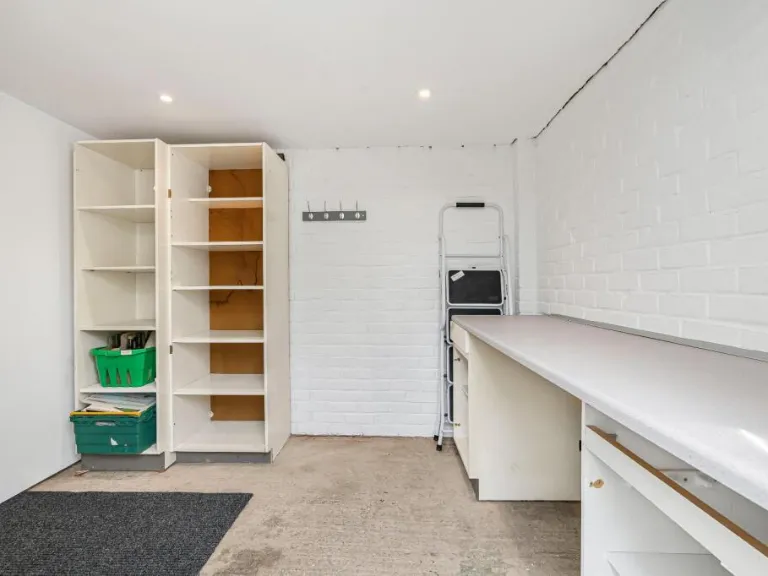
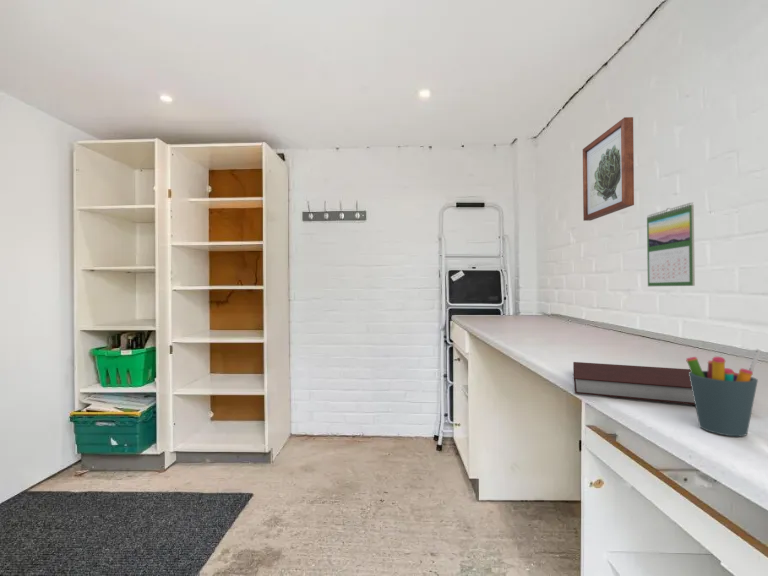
+ pen holder [685,348,762,437]
+ calendar [646,202,696,287]
+ notebook [572,361,695,406]
+ wall art [582,116,635,222]
